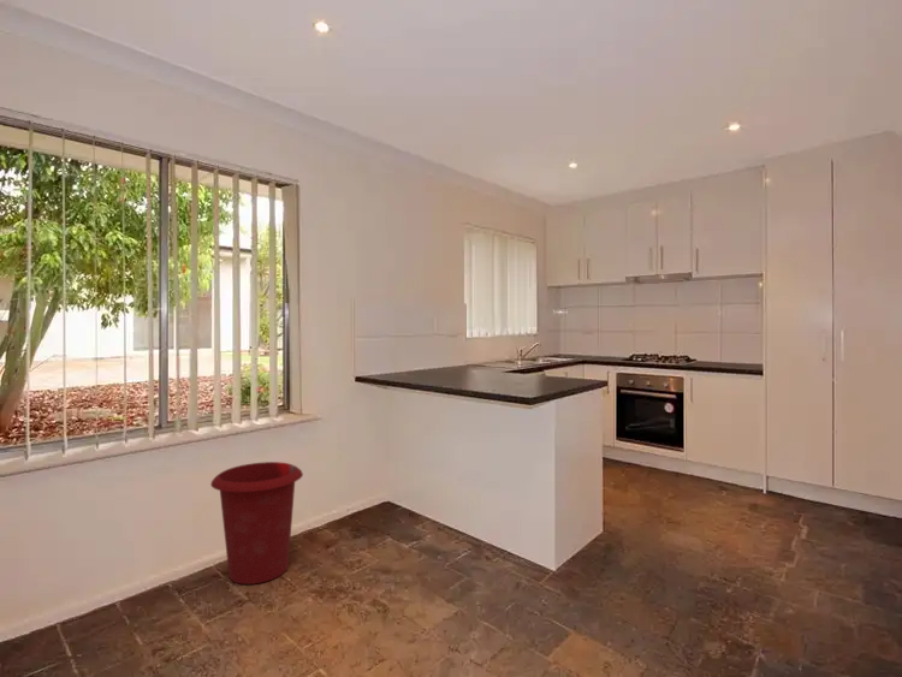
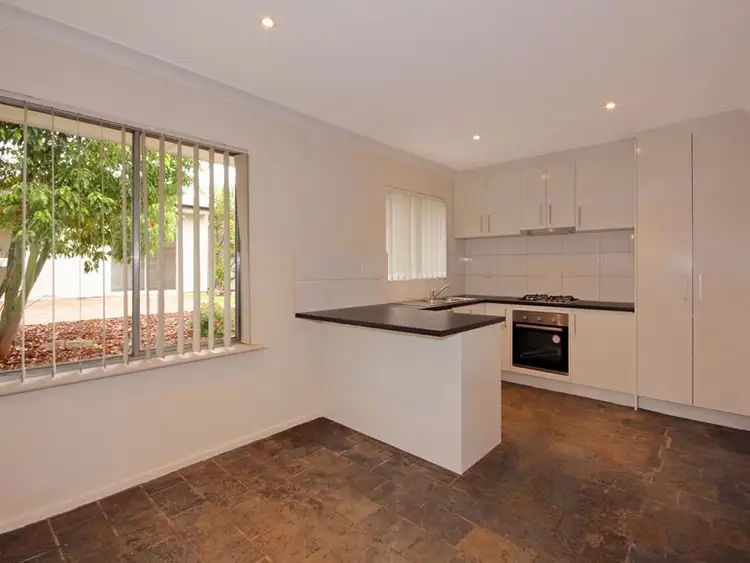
- waste bin [209,461,304,586]
